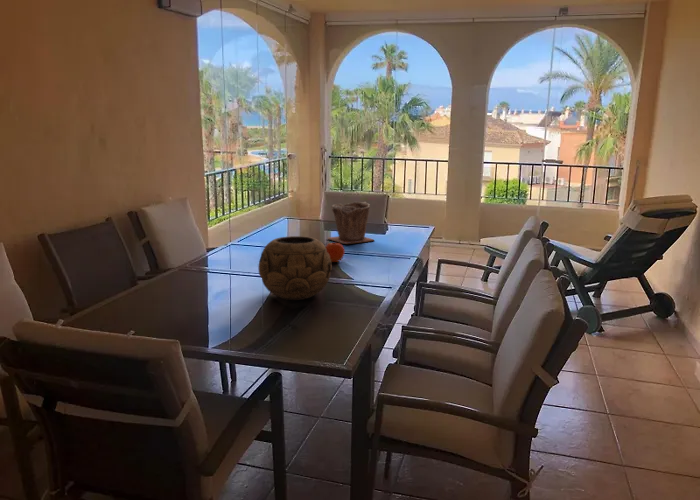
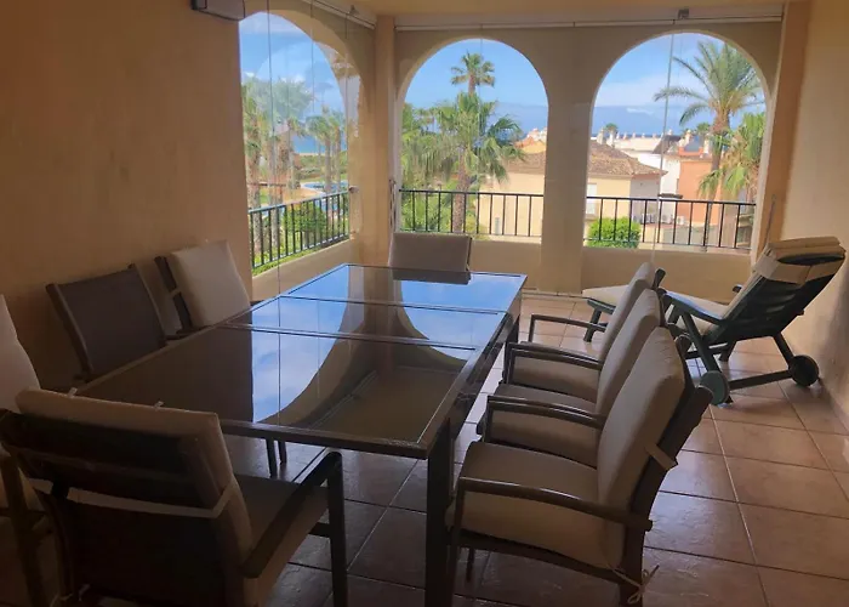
- decorative bowl [257,235,333,301]
- fruit [325,242,346,263]
- plant pot [326,201,375,245]
